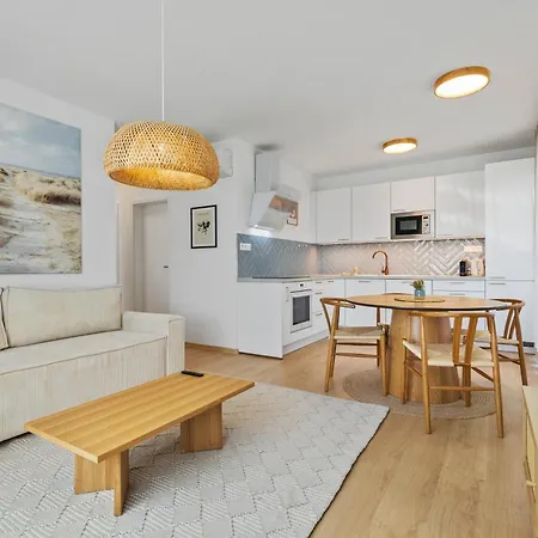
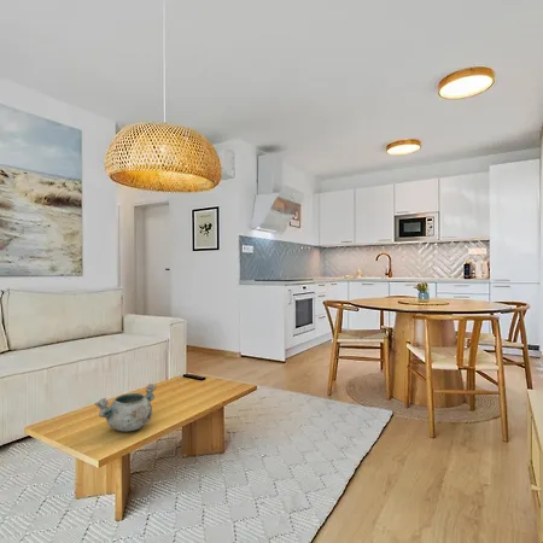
+ decorative bowl [94,383,158,432]
